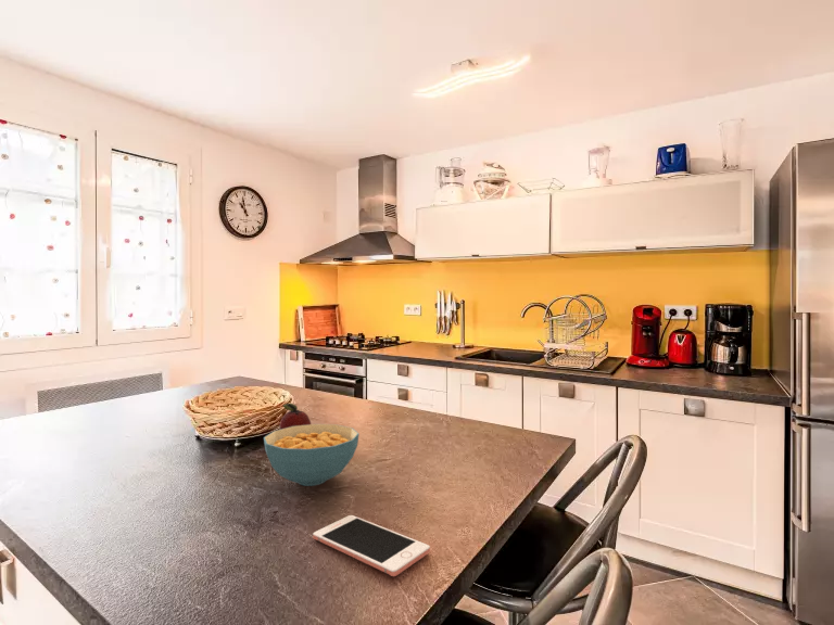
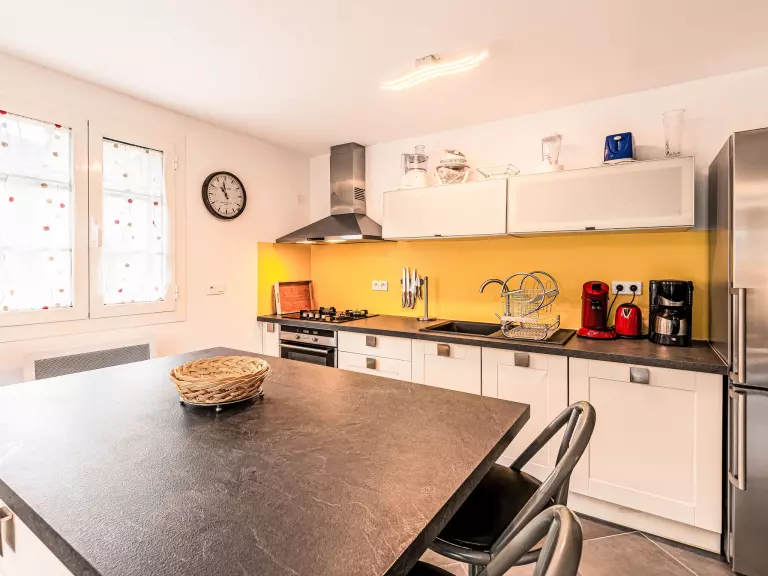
- cell phone [312,514,431,577]
- fruit [278,403,312,430]
- cereal bowl [263,423,359,487]
